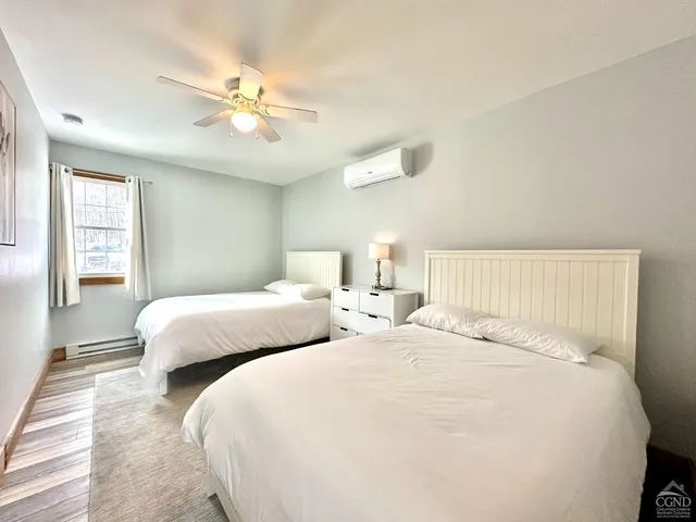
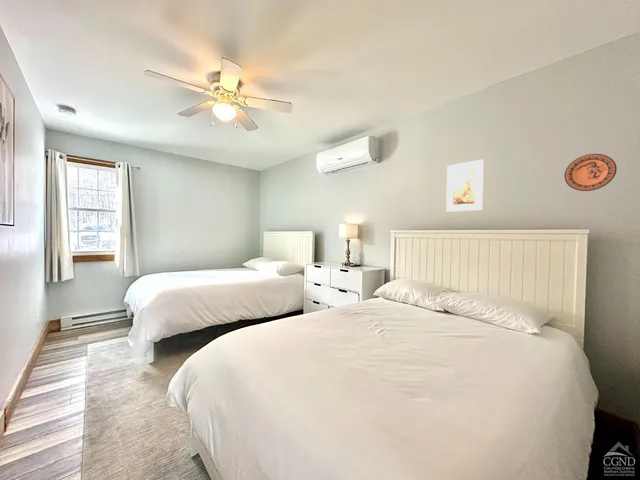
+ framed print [445,158,485,213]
+ decorative plate [563,153,618,192]
